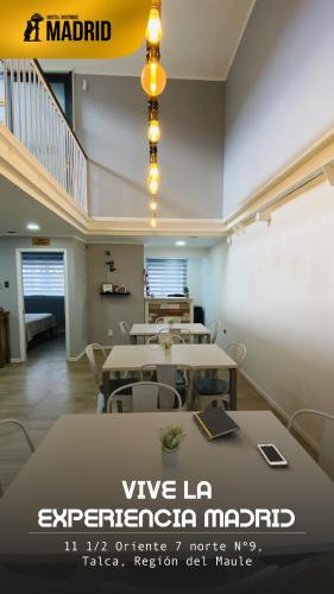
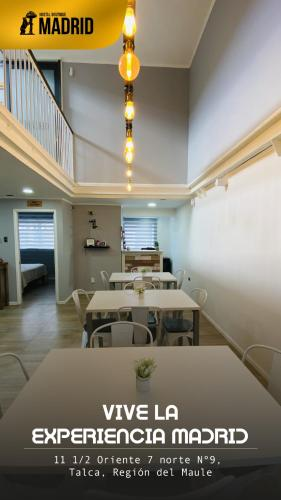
- cell phone [256,442,289,468]
- notepad [191,405,241,441]
